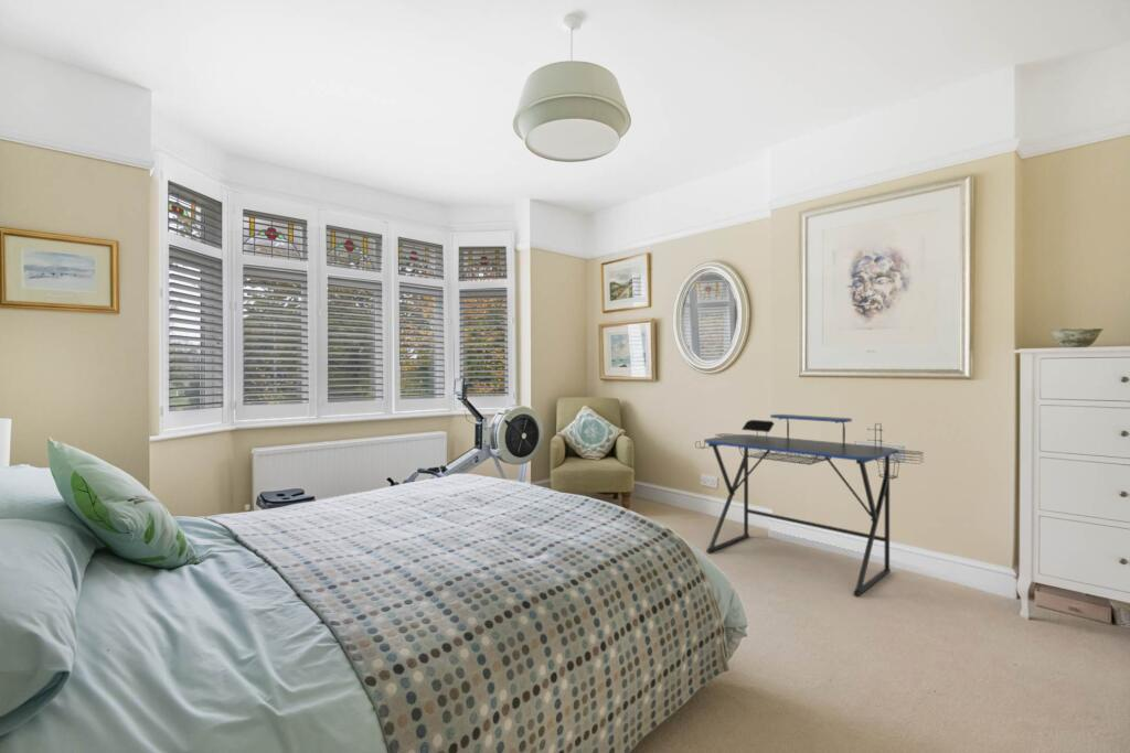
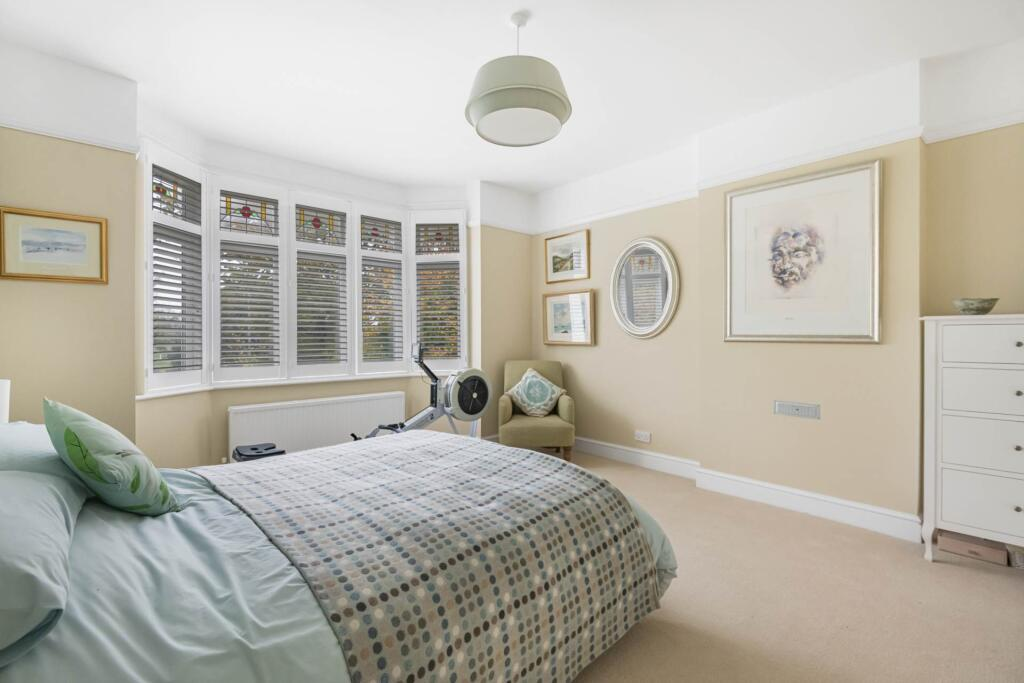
- desk [694,413,925,598]
